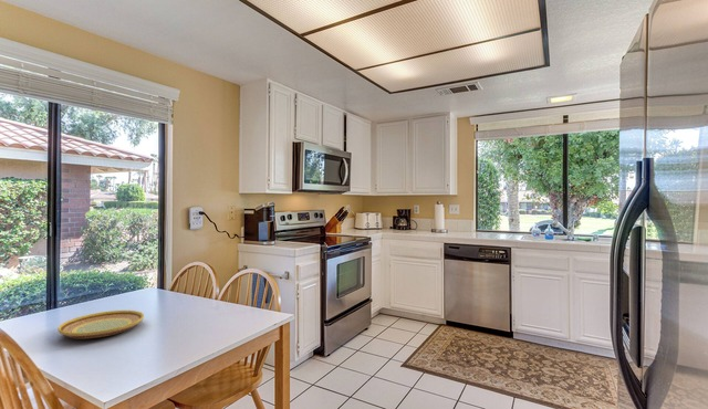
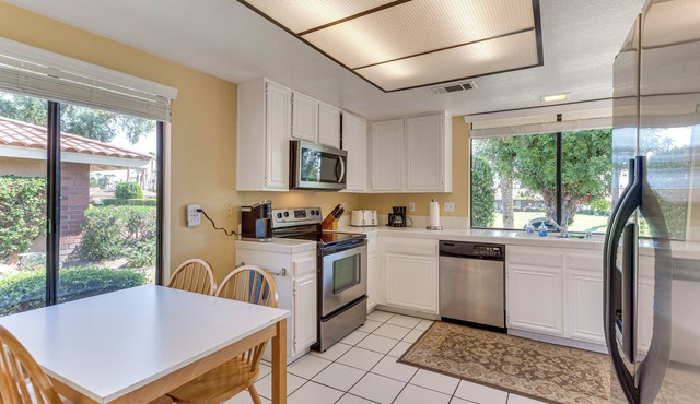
- plate [56,310,145,339]
